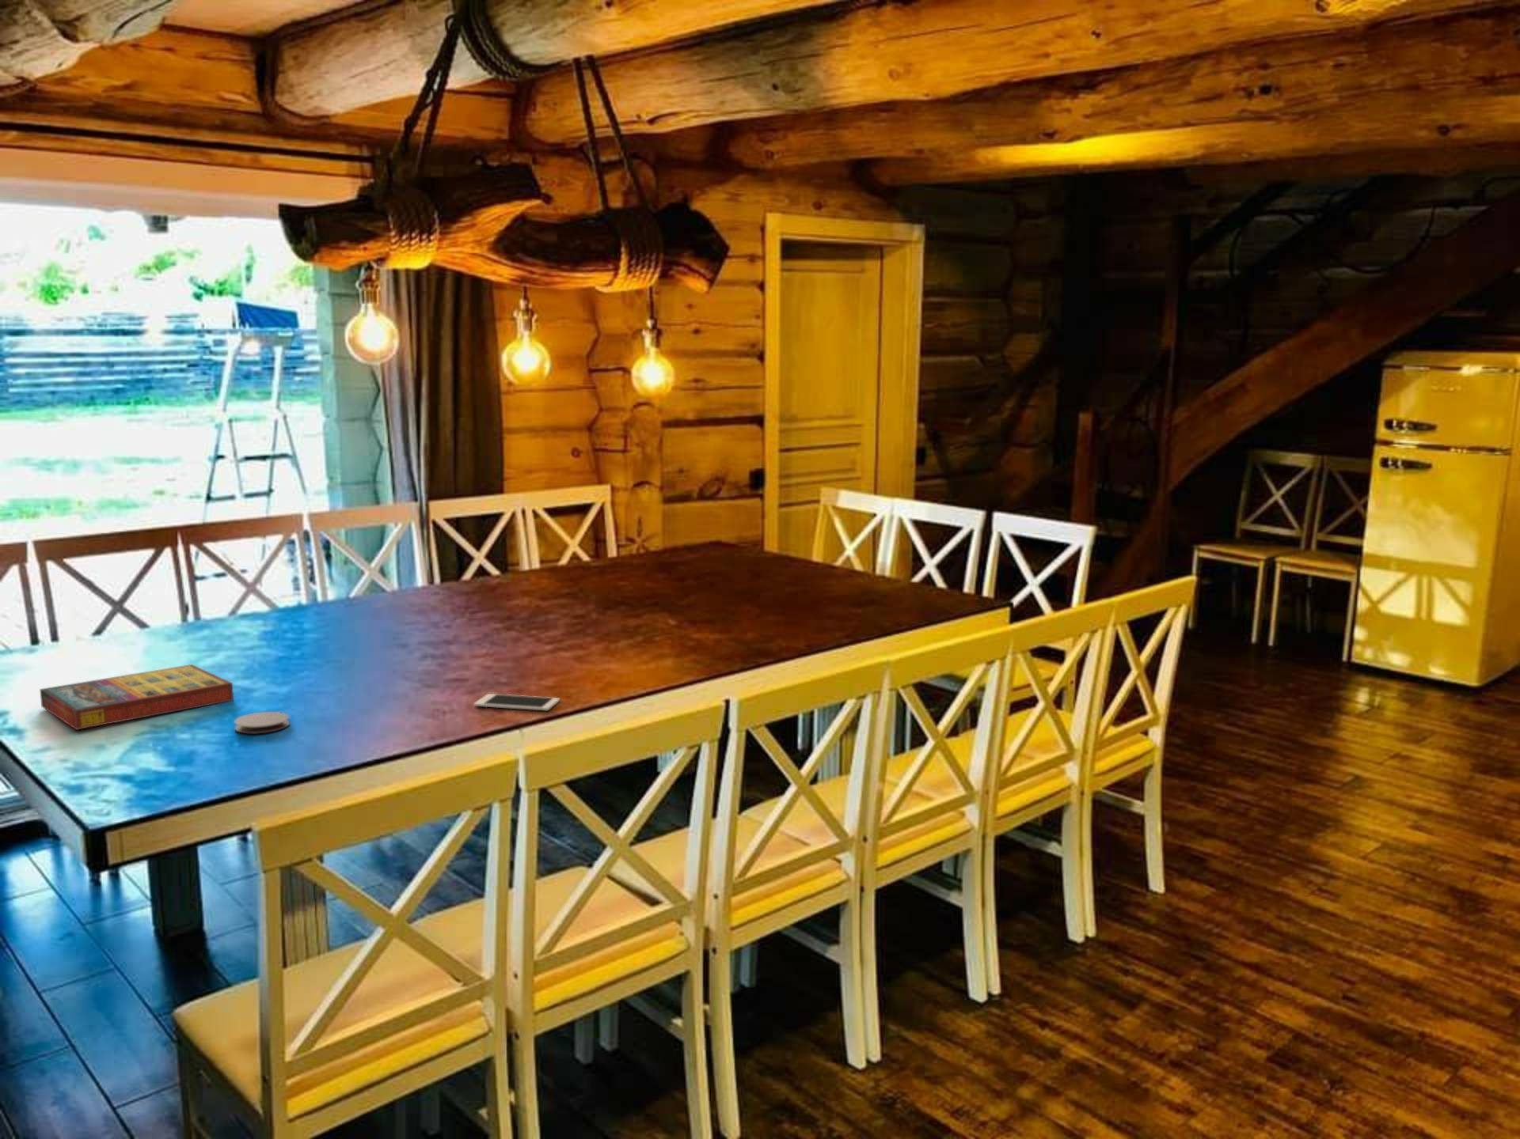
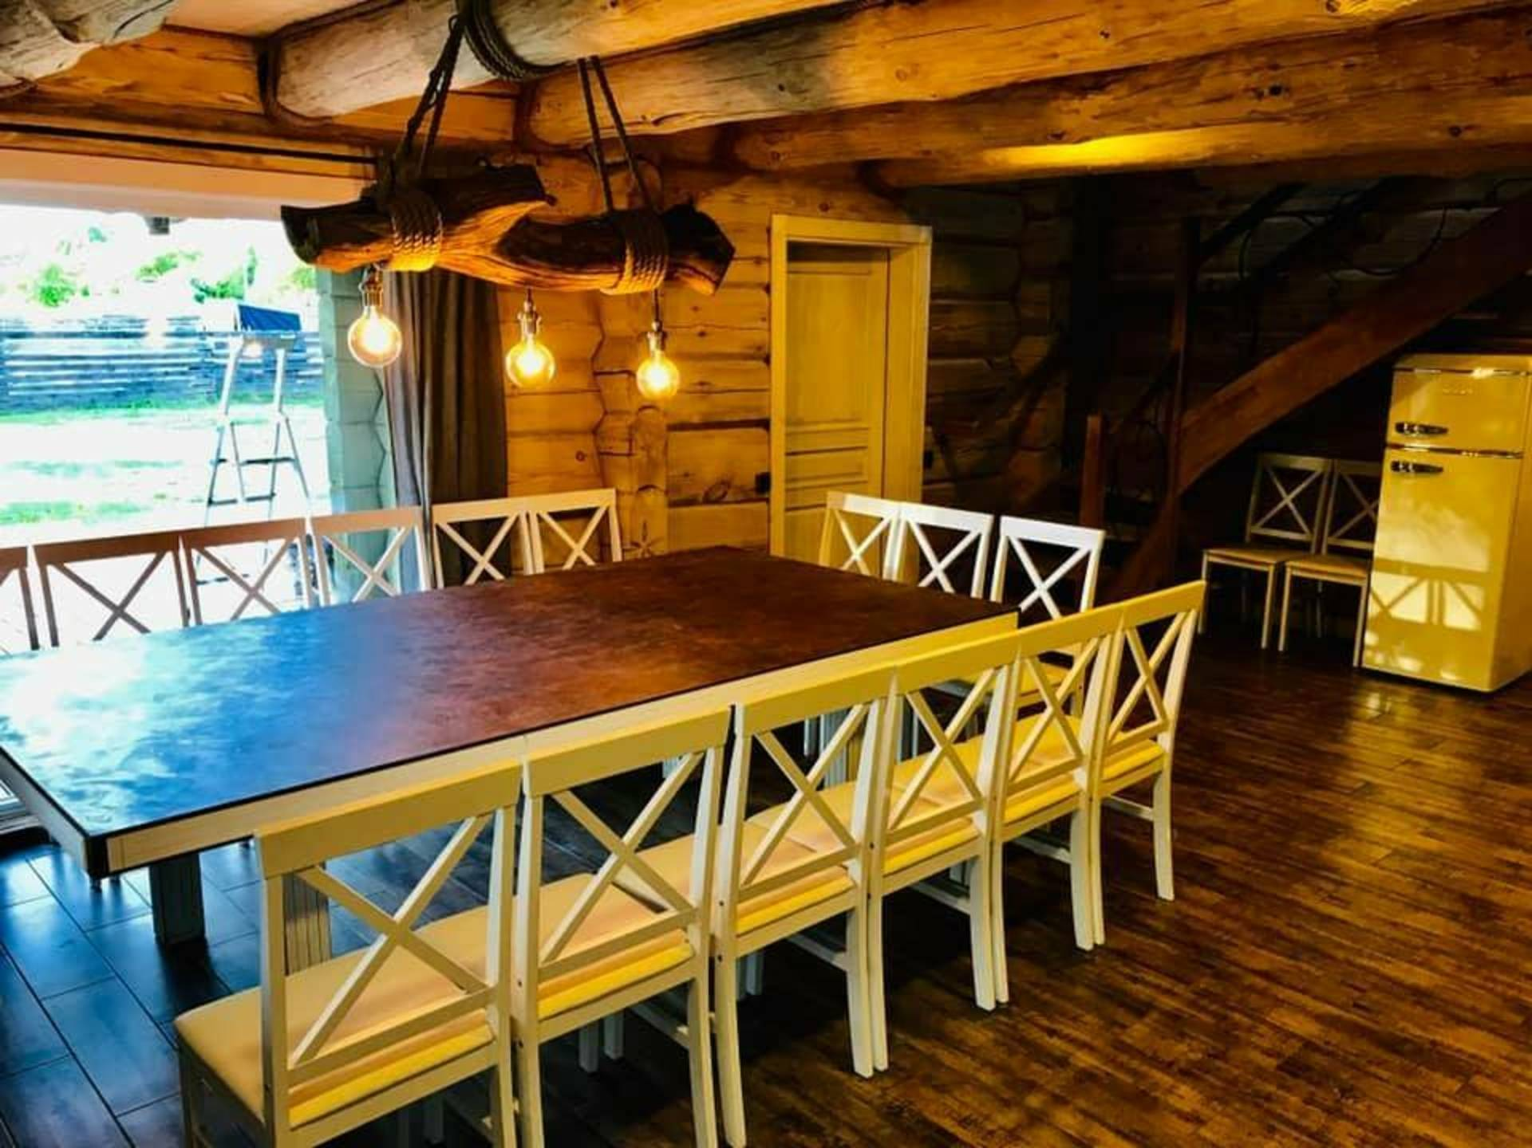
- game compilation box [38,664,235,731]
- cell phone [474,693,560,712]
- coaster [233,711,291,735]
